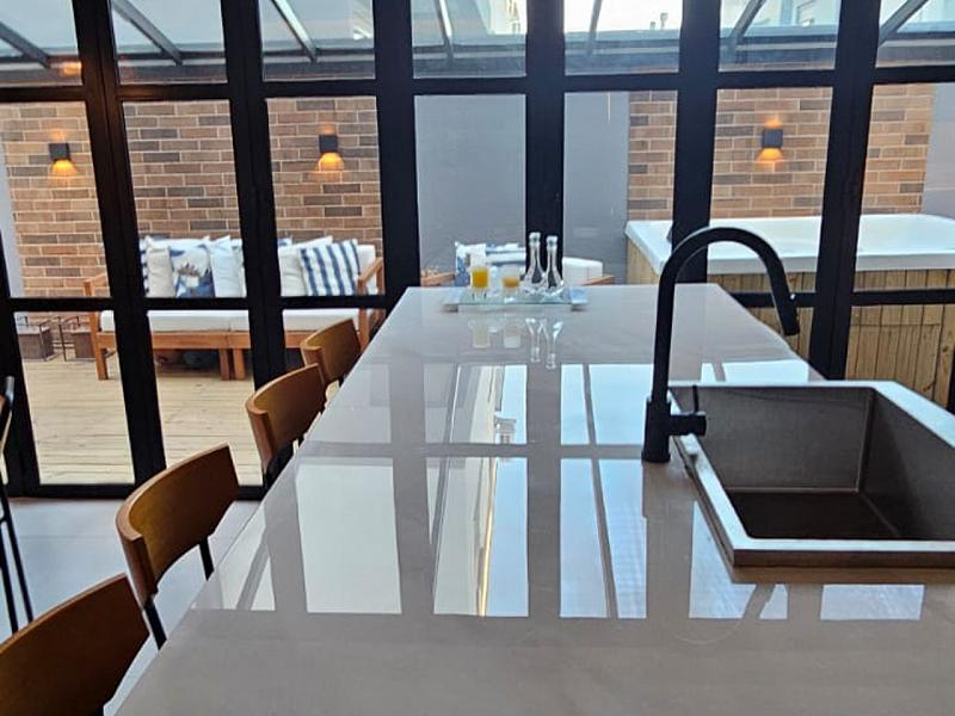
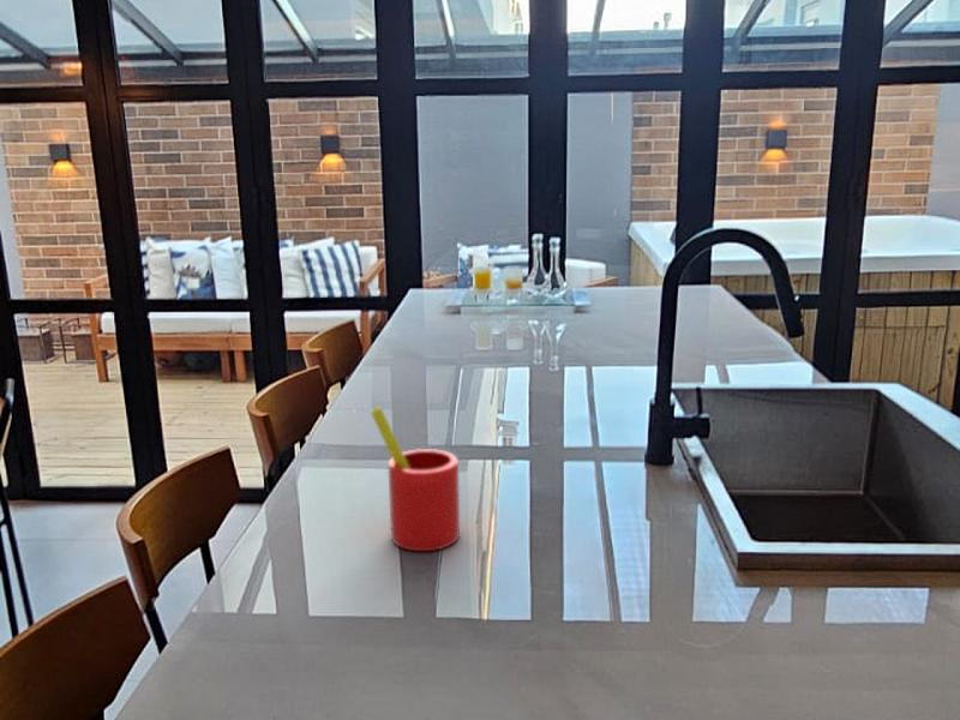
+ straw [370,406,461,552]
